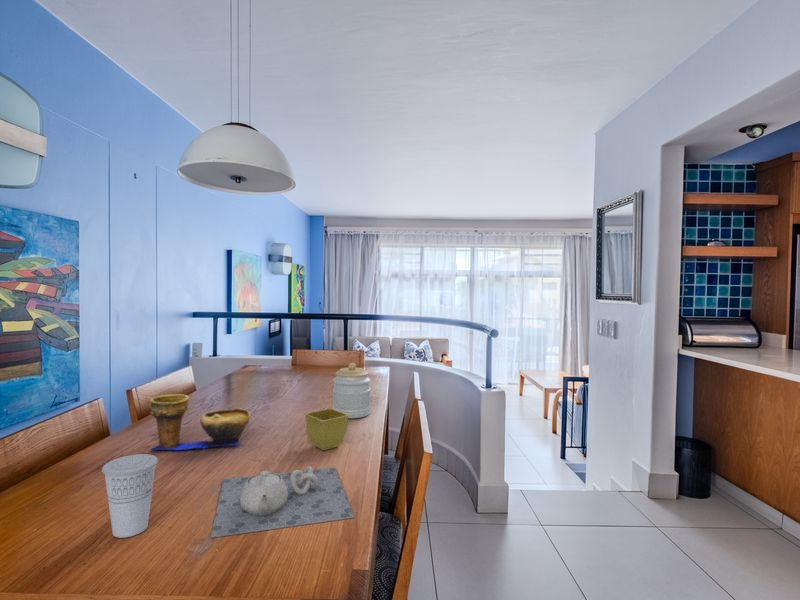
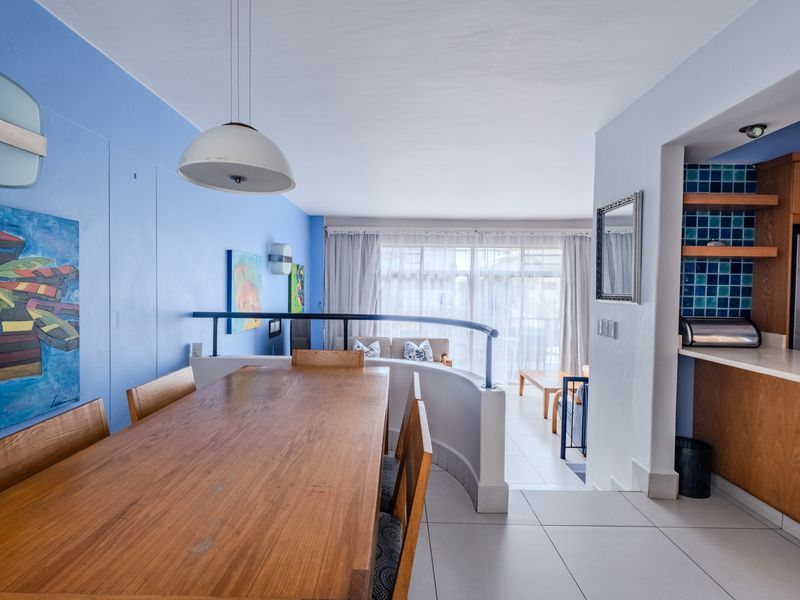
- cup [101,453,159,539]
- jar [332,362,372,419]
- decorative bowl [148,393,251,451]
- flower pot [304,407,349,451]
- teapot [209,465,356,539]
